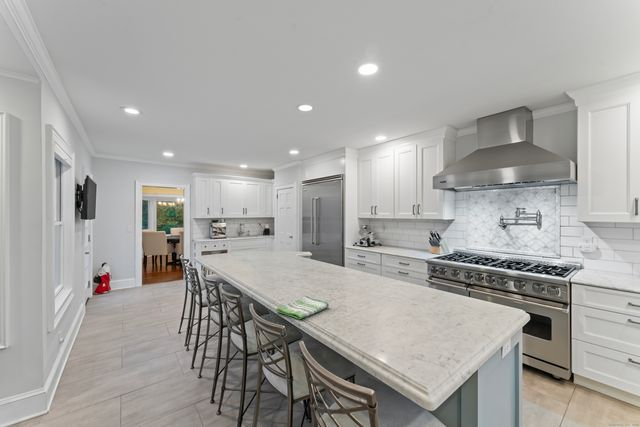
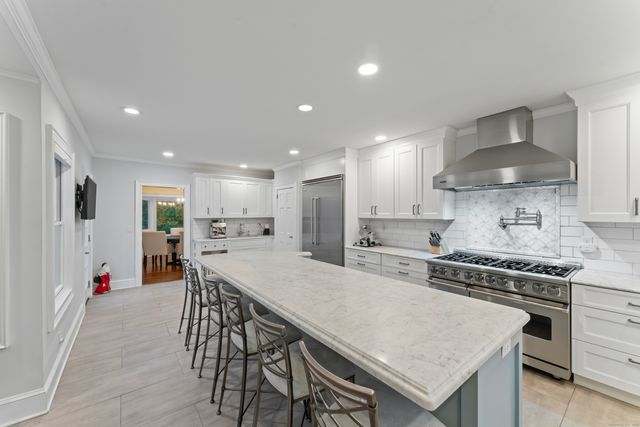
- dish towel [276,295,330,320]
